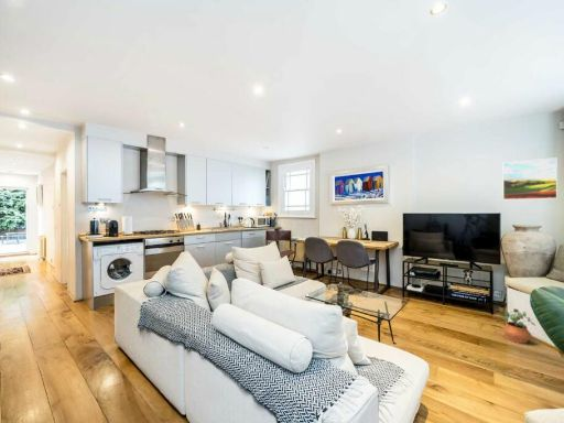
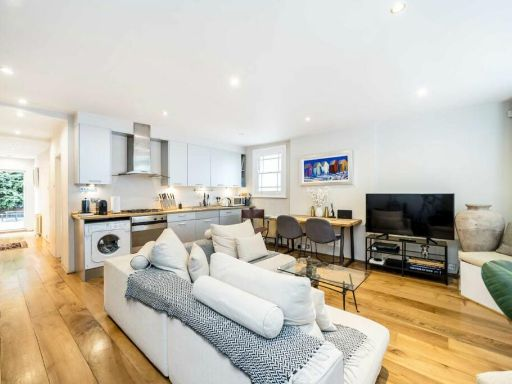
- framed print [502,156,558,200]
- potted plant [500,307,535,345]
